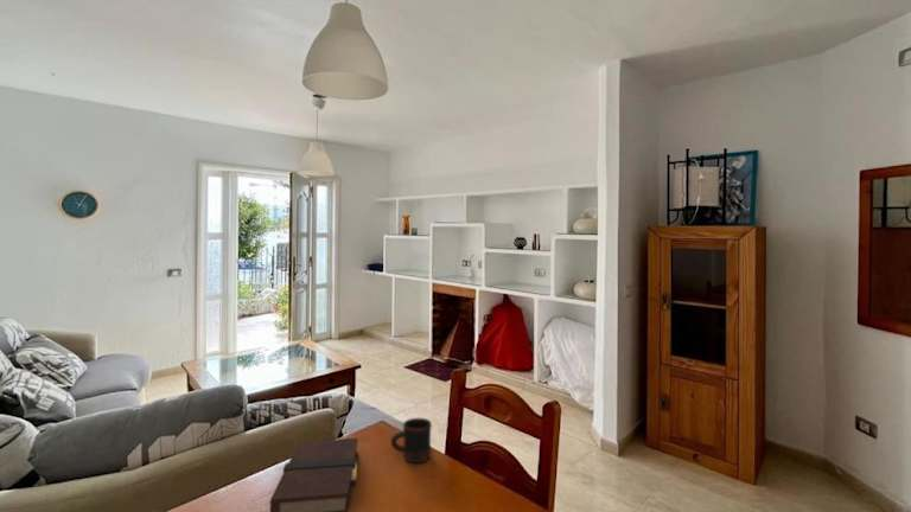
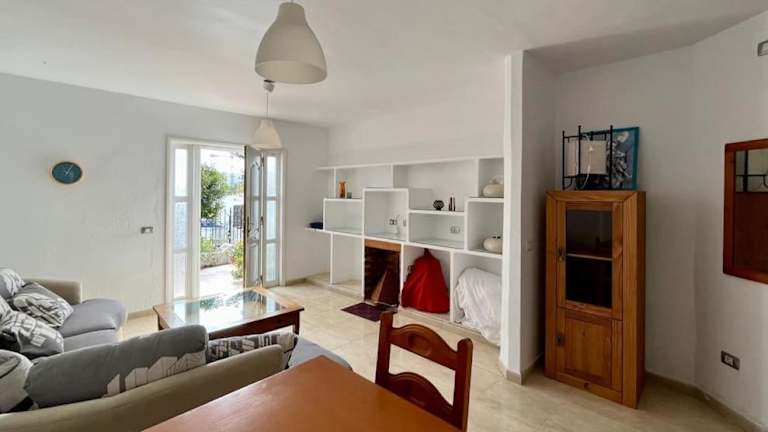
- book [269,437,359,512]
- mug [390,417,433,463]
